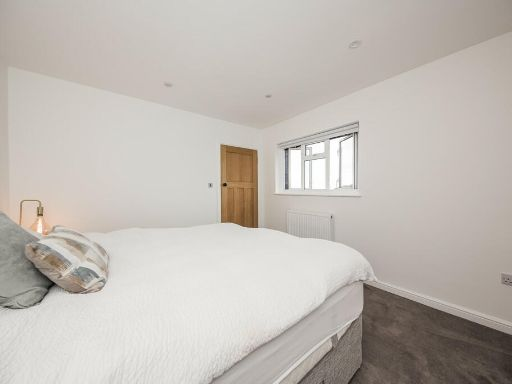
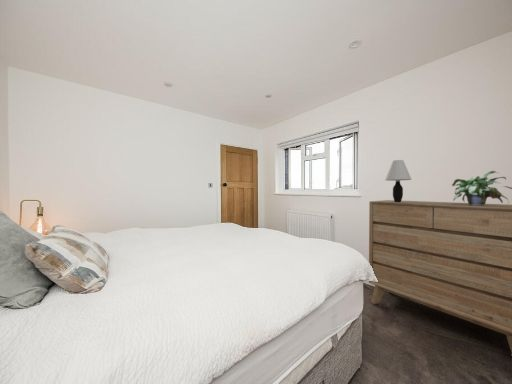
+ table lamp [384,159,413,202]
+ dresser [368,199,512,353]
+ potted plant [451,170,512,205]
